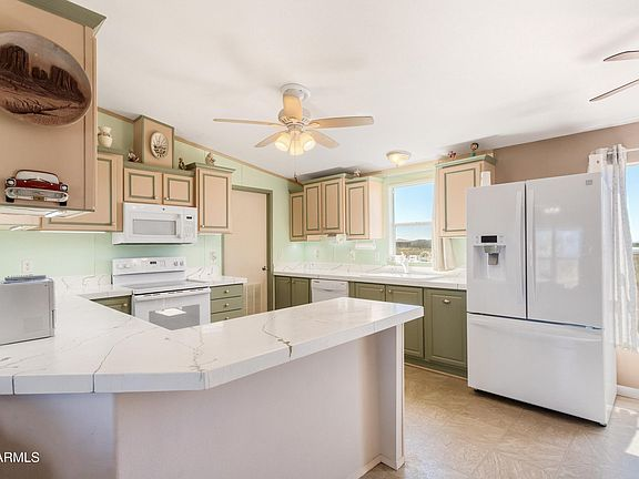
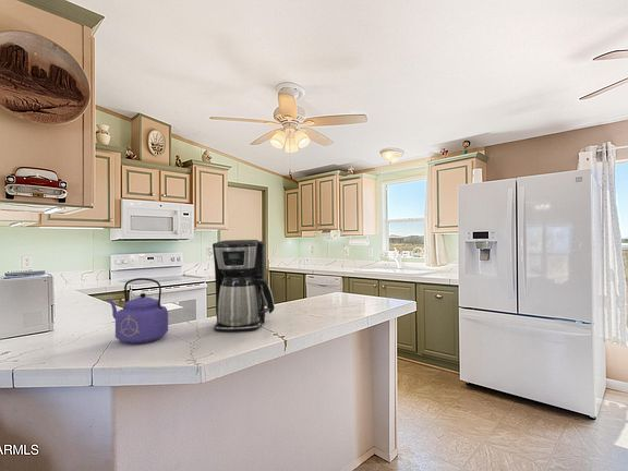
+ coffee maker [212,239,276,333]
+ kettle [106,277,169,346]
